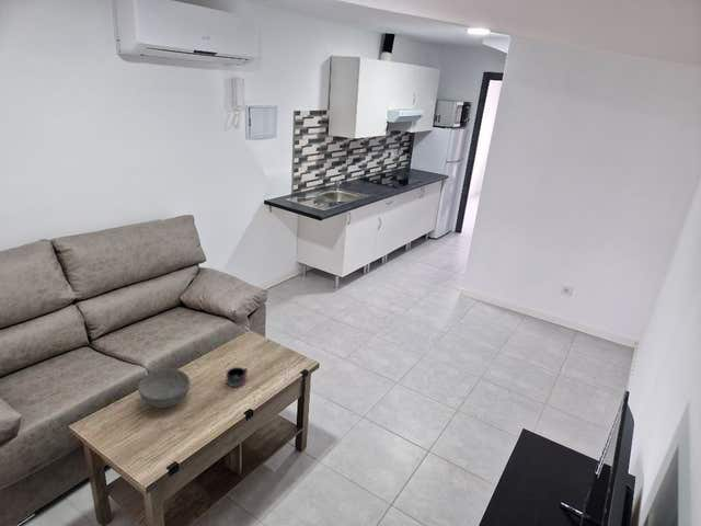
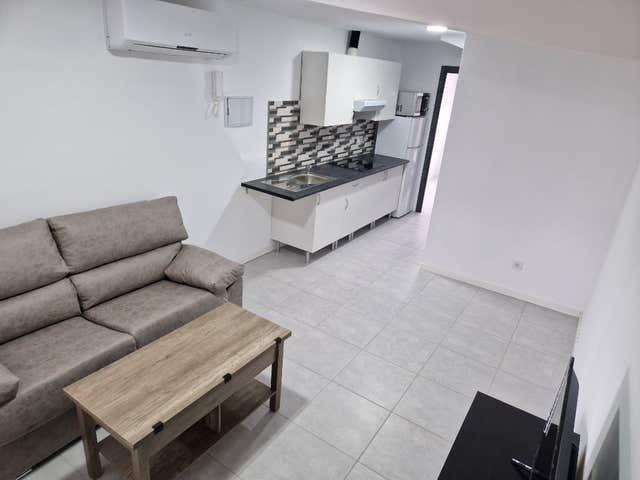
- bowl [137,368,192,409]
- mug [226,366,249,388]
